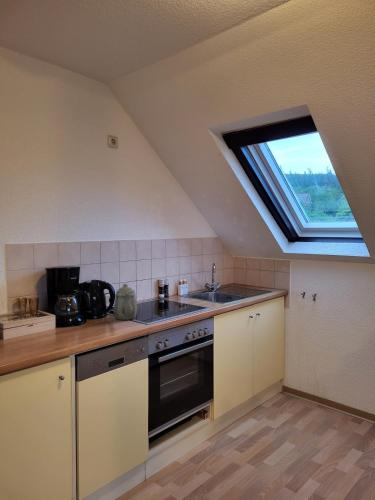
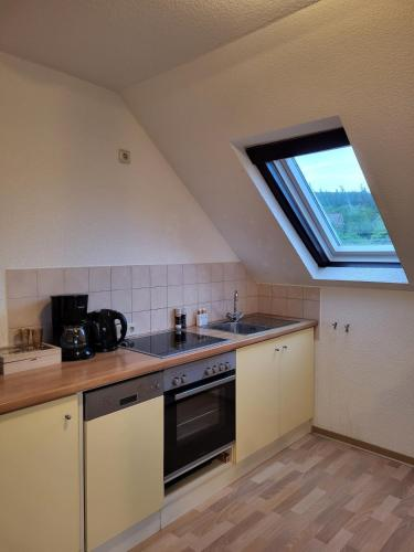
- teapot [113,283,138,321]
